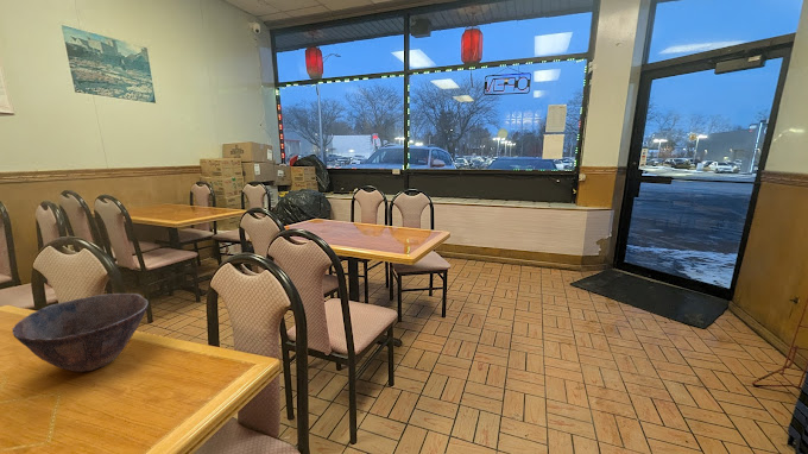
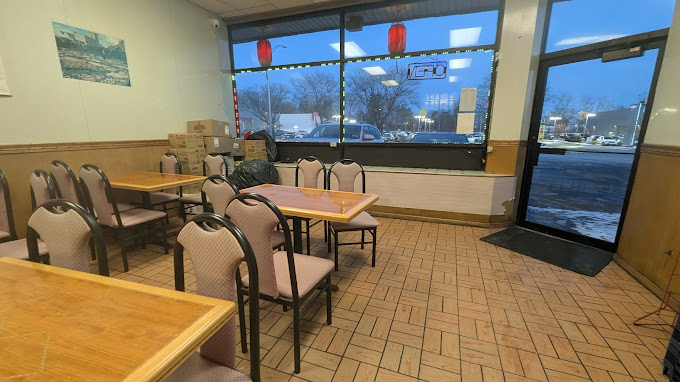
- bowl [12,292,150,373]
